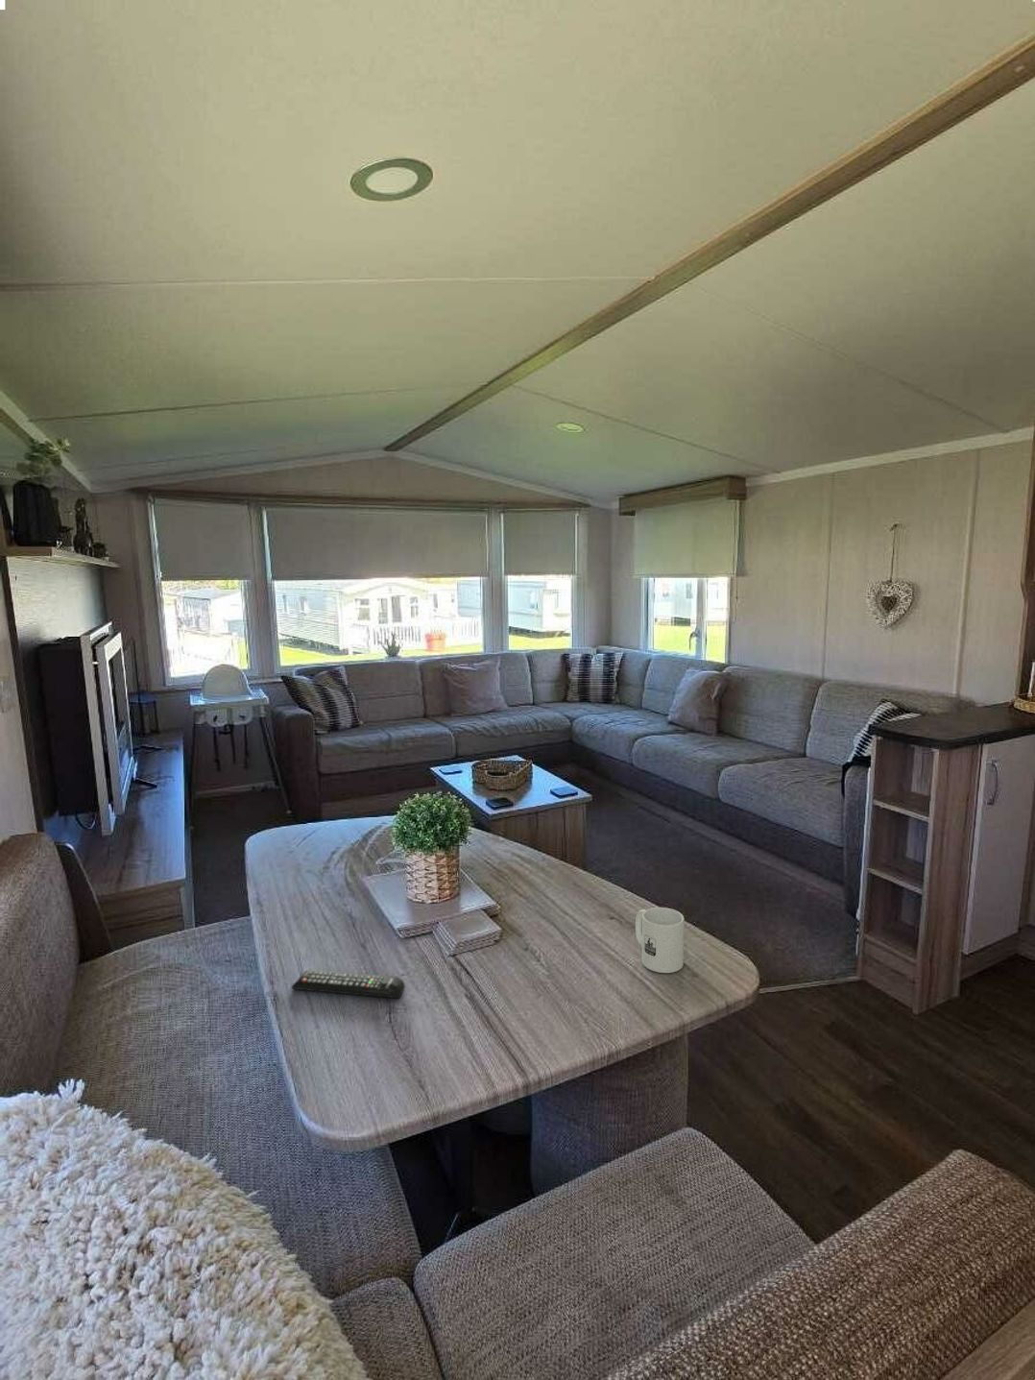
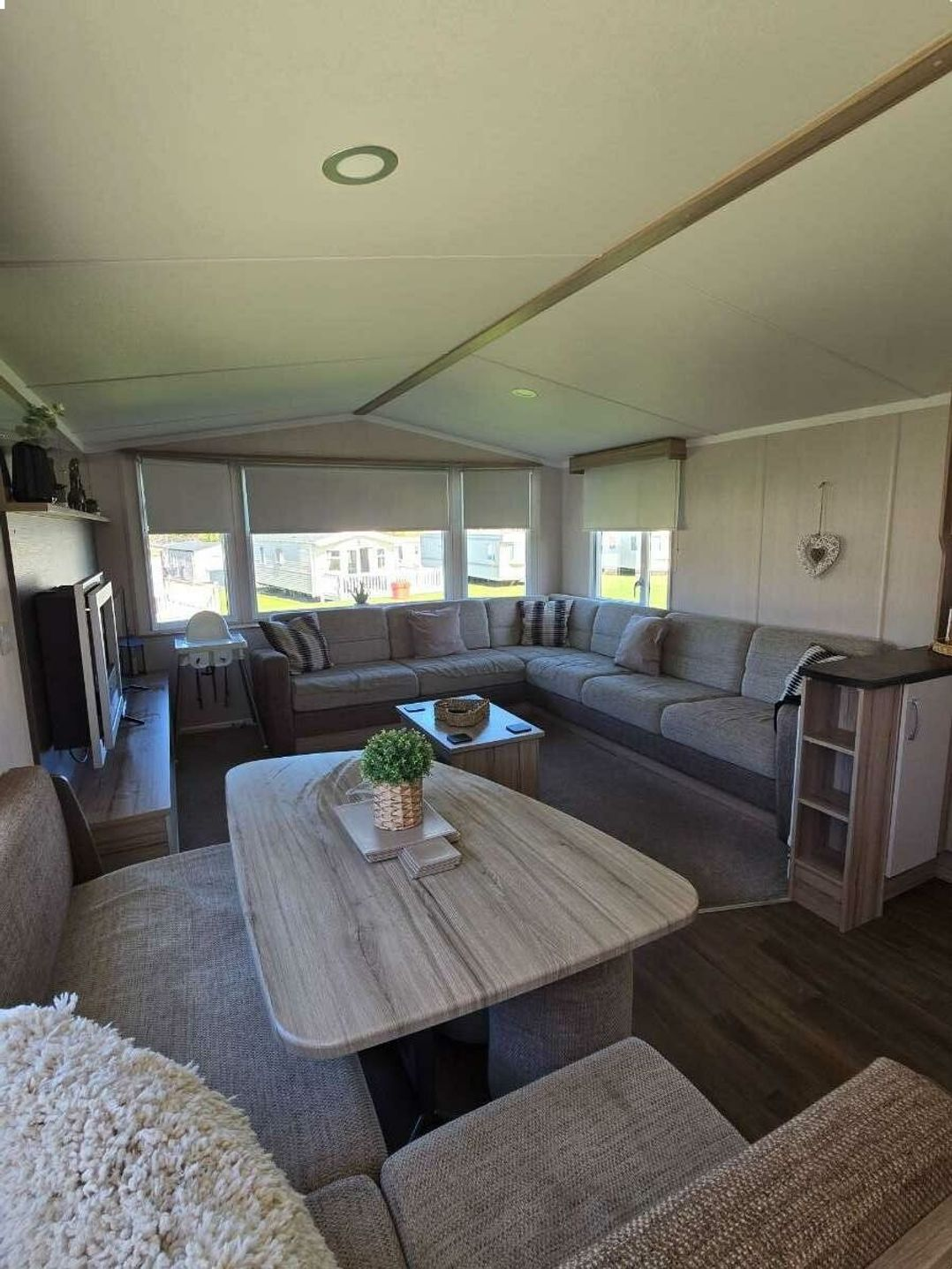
- mug [635,907,686,973]
- remote control [290,969,406,999]
